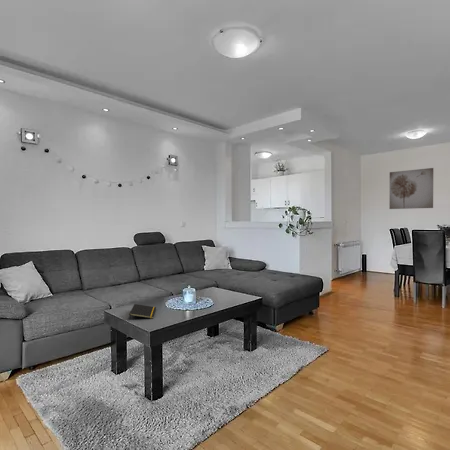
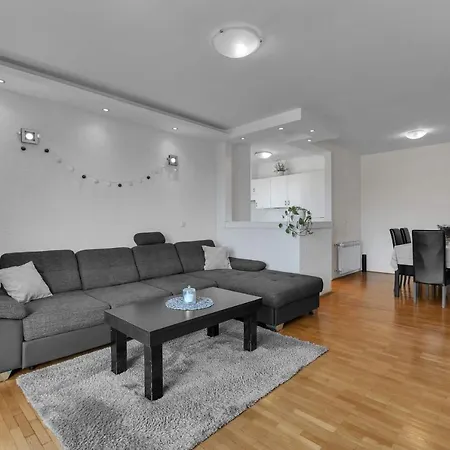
- wall art [388,167,434,210]
- notepad [128,303,157,321]
